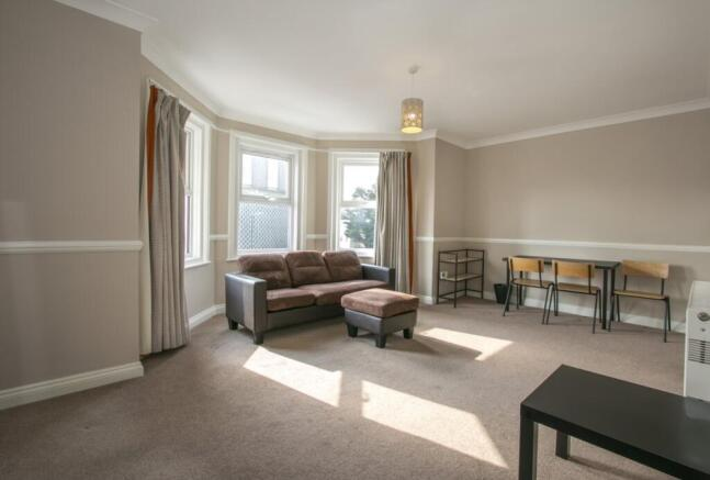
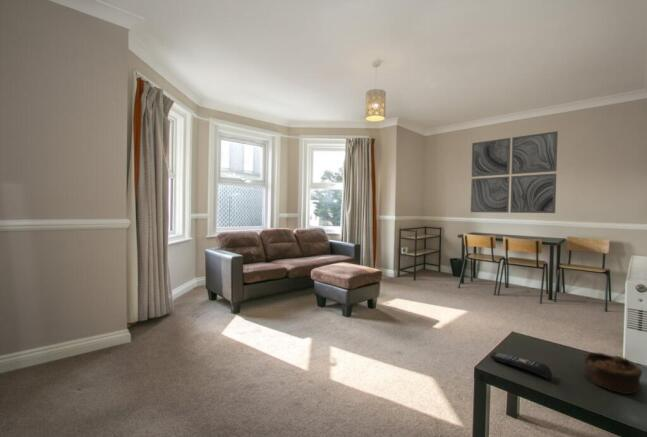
+ bowl [583,352,643,395]
+ wall art [470,130,559,214]
+ remote control [489,351,553,380]
